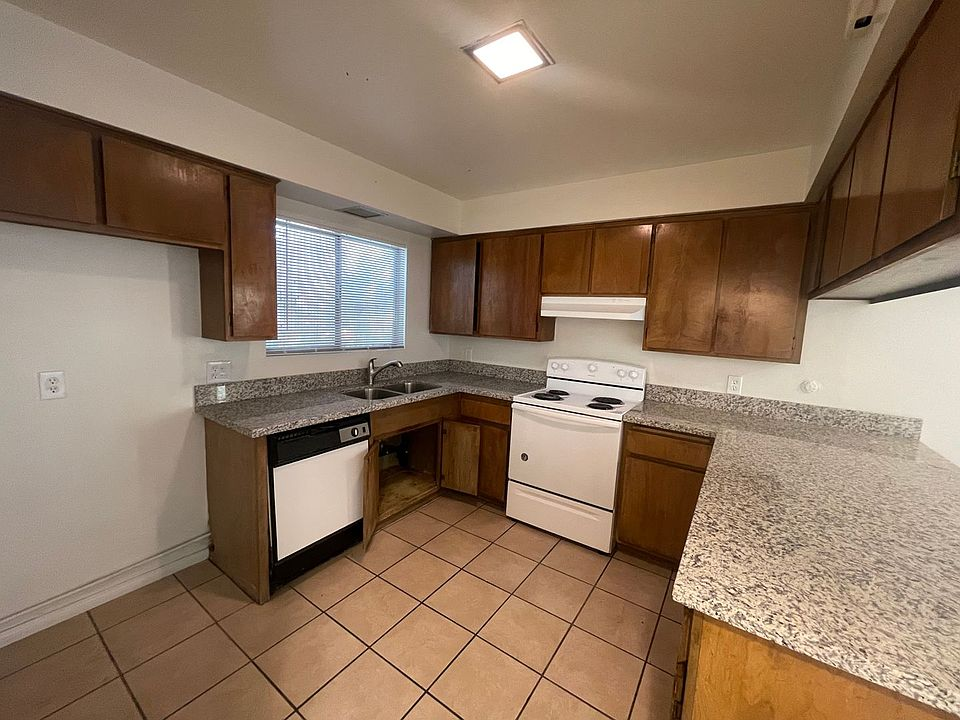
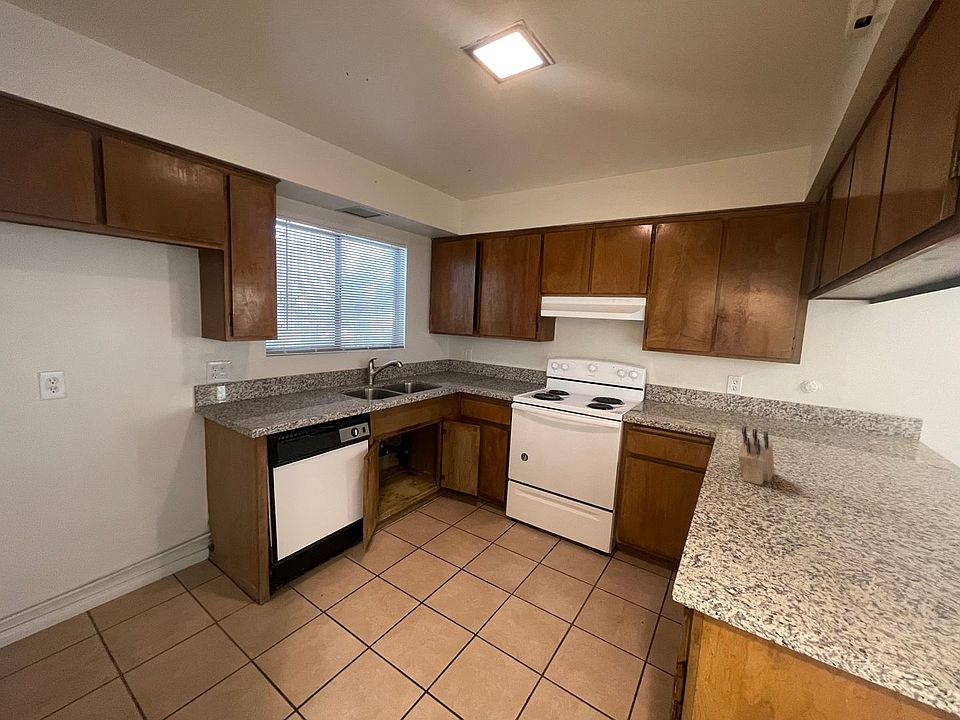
+ knife block [737,425,775,486]
